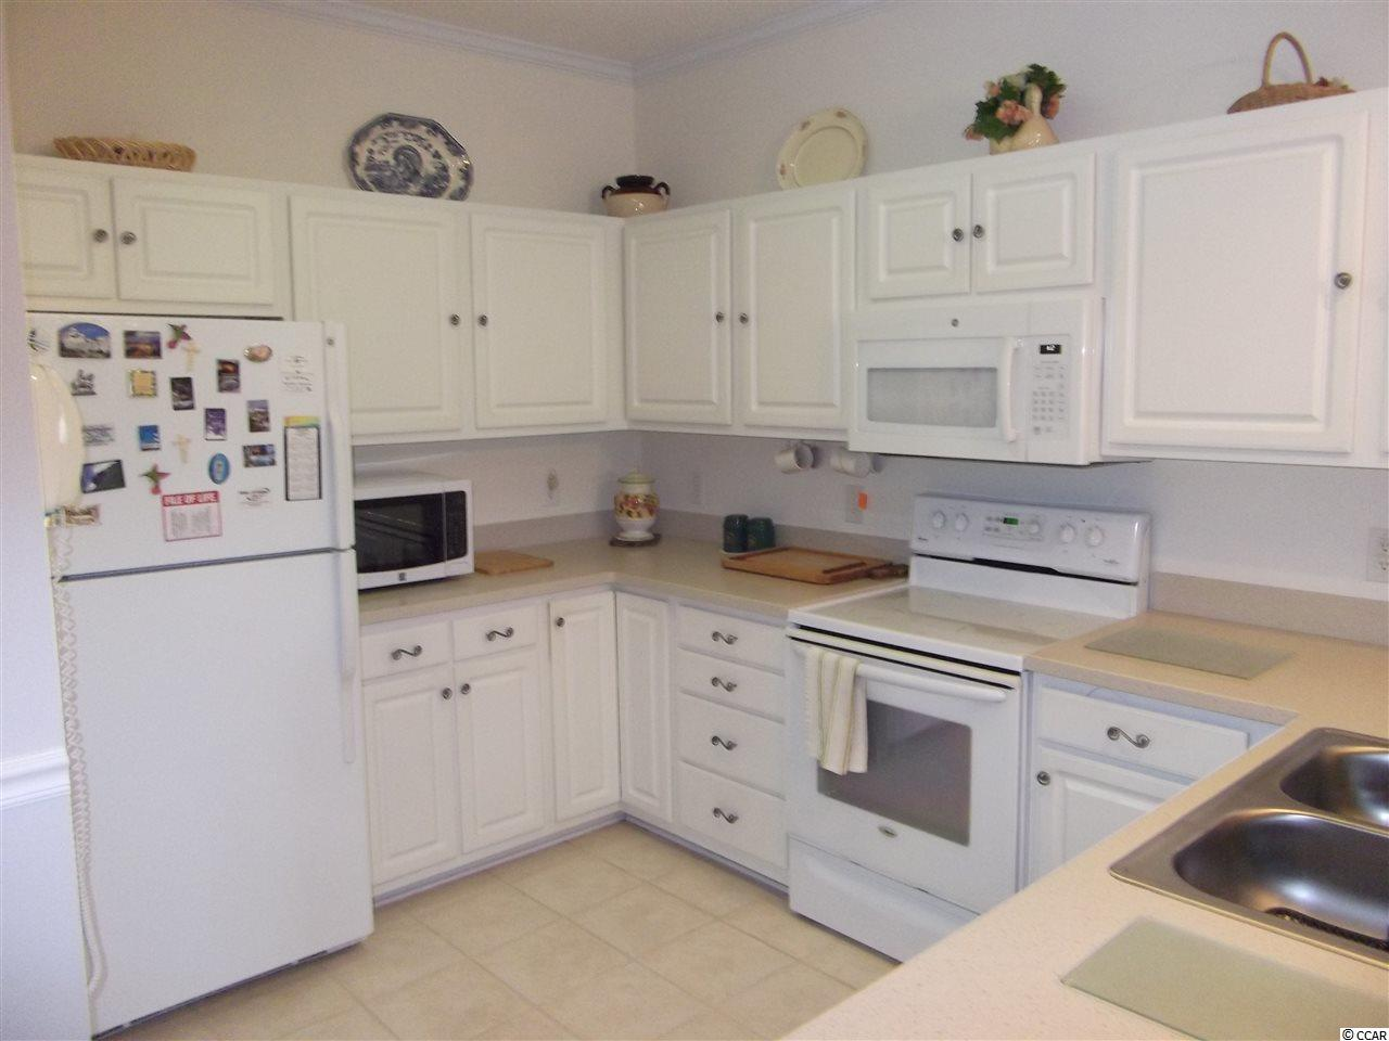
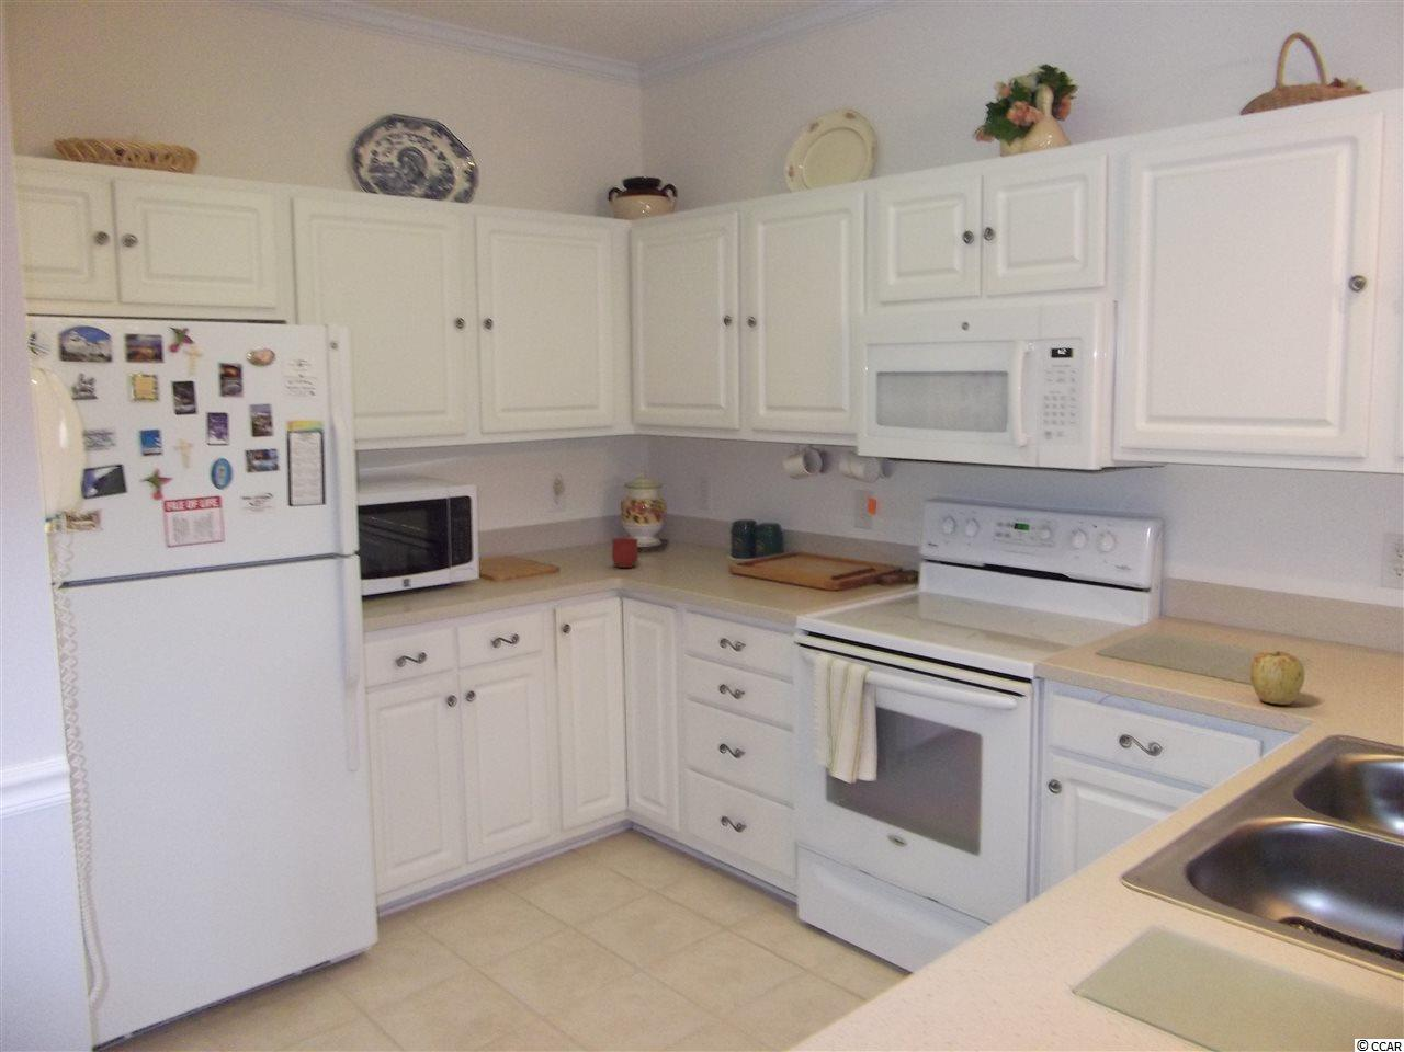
+ mug [611,537,639,569]
+ apple [1249,650,1306,706]
